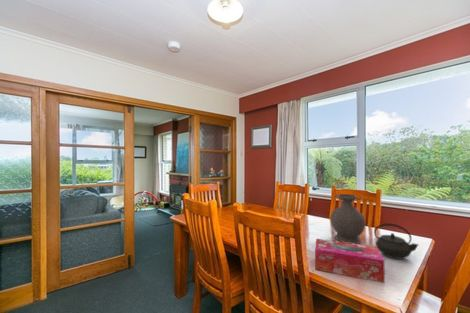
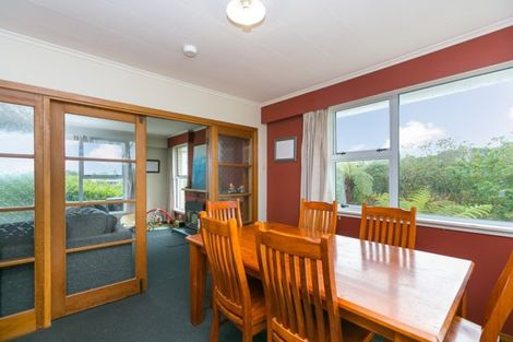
- vase [330,193,366,244]
- kettle [373,222,419,260]
- tissue box [314,238,386,284]
